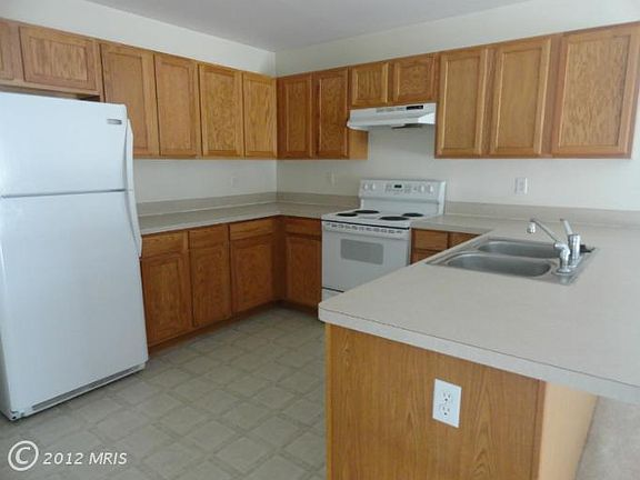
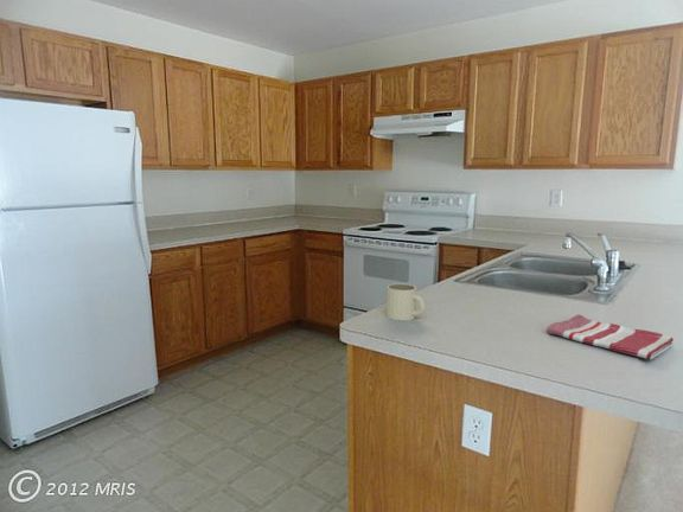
+ dish towel [545,314,675,360]
+ mug [385,283,427,322]
